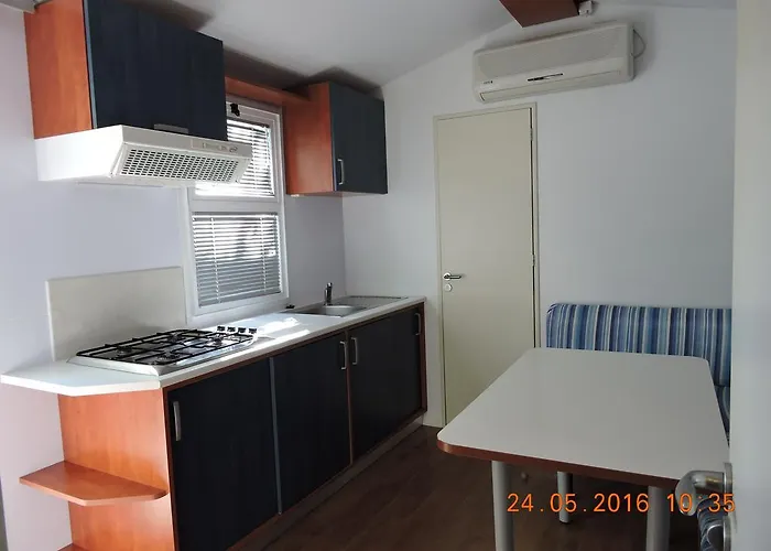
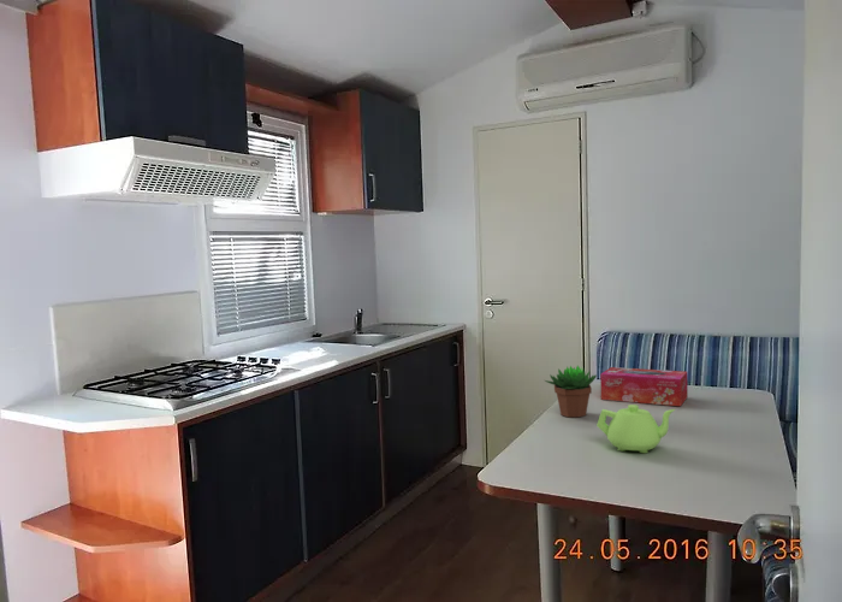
+ tissue box [599,366,689,407]
+ teapot [595,403,676,454]
+ succulent plant [544,365,598,418]
